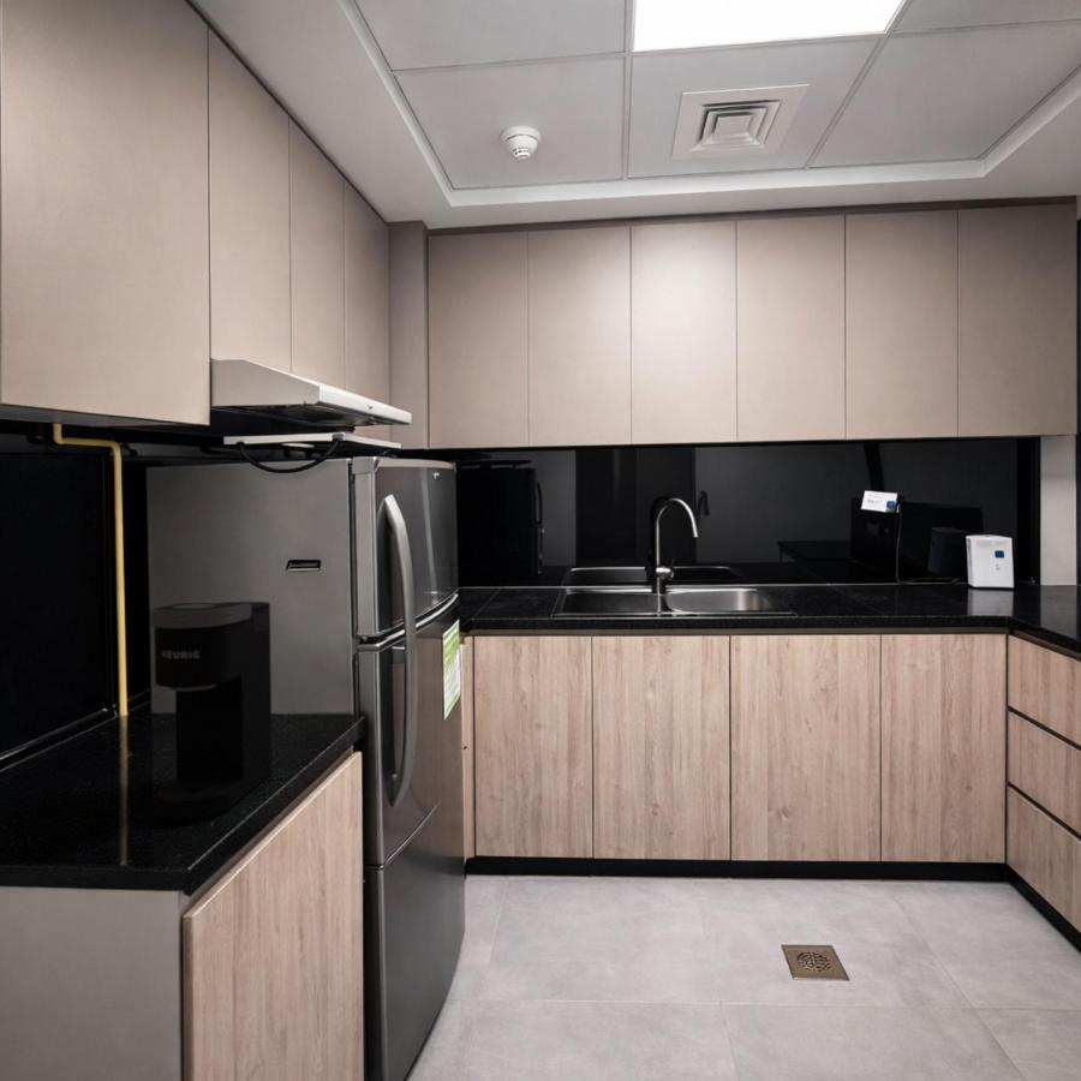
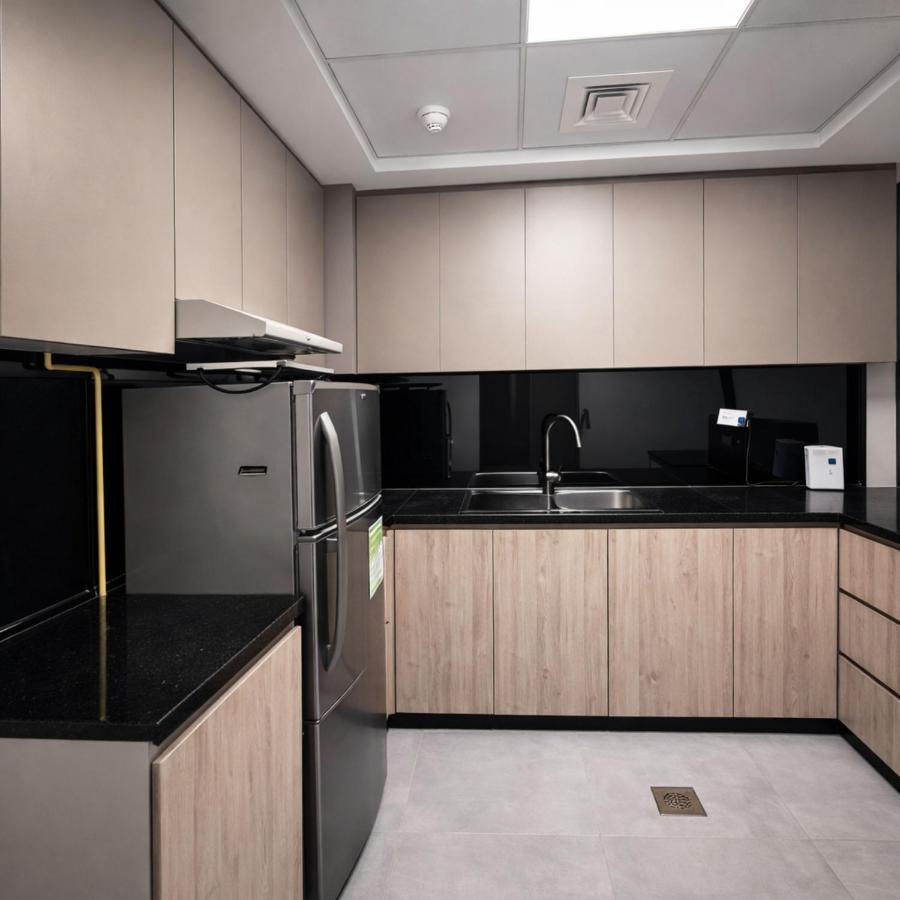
- coffee maker [149,601,274,822]
